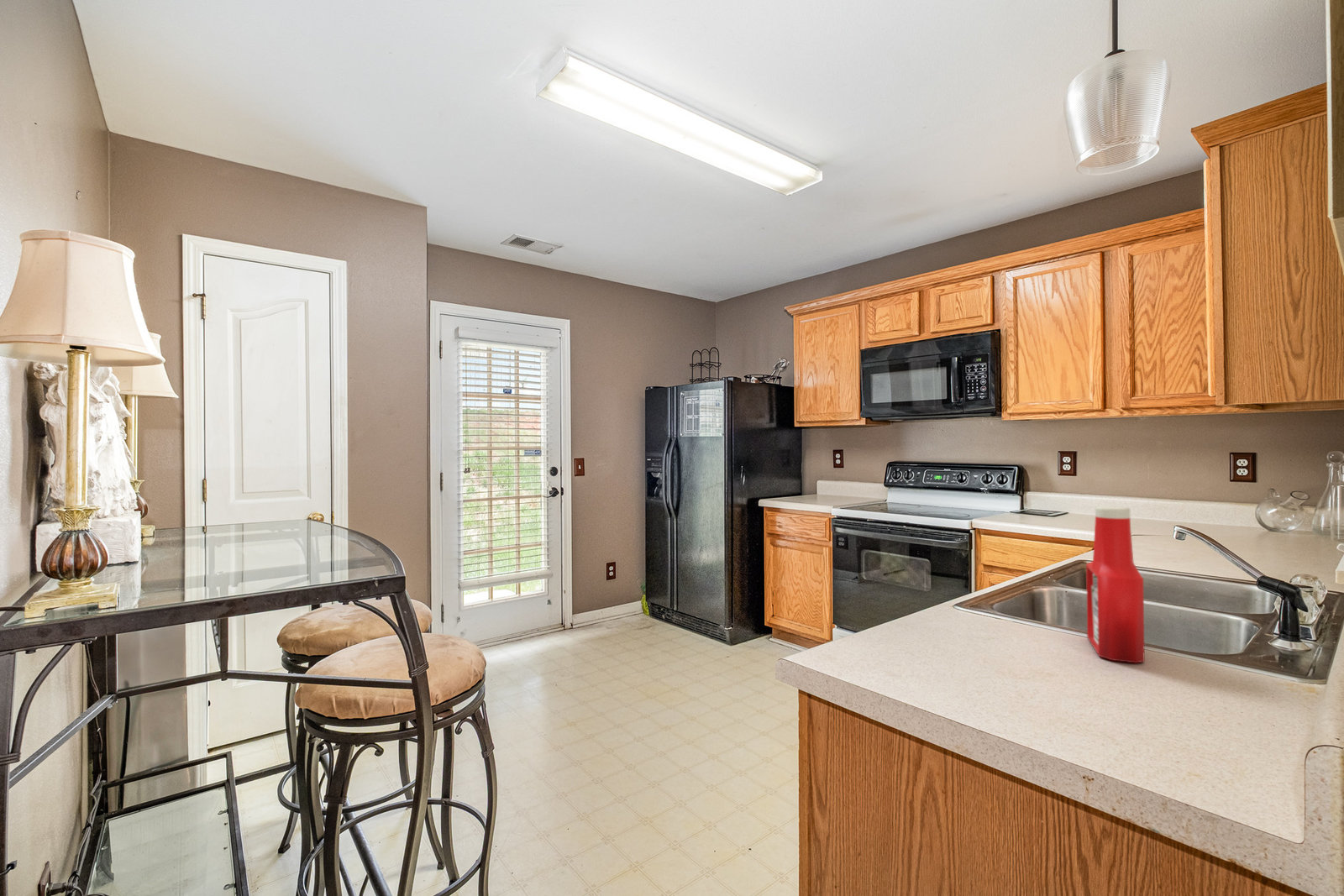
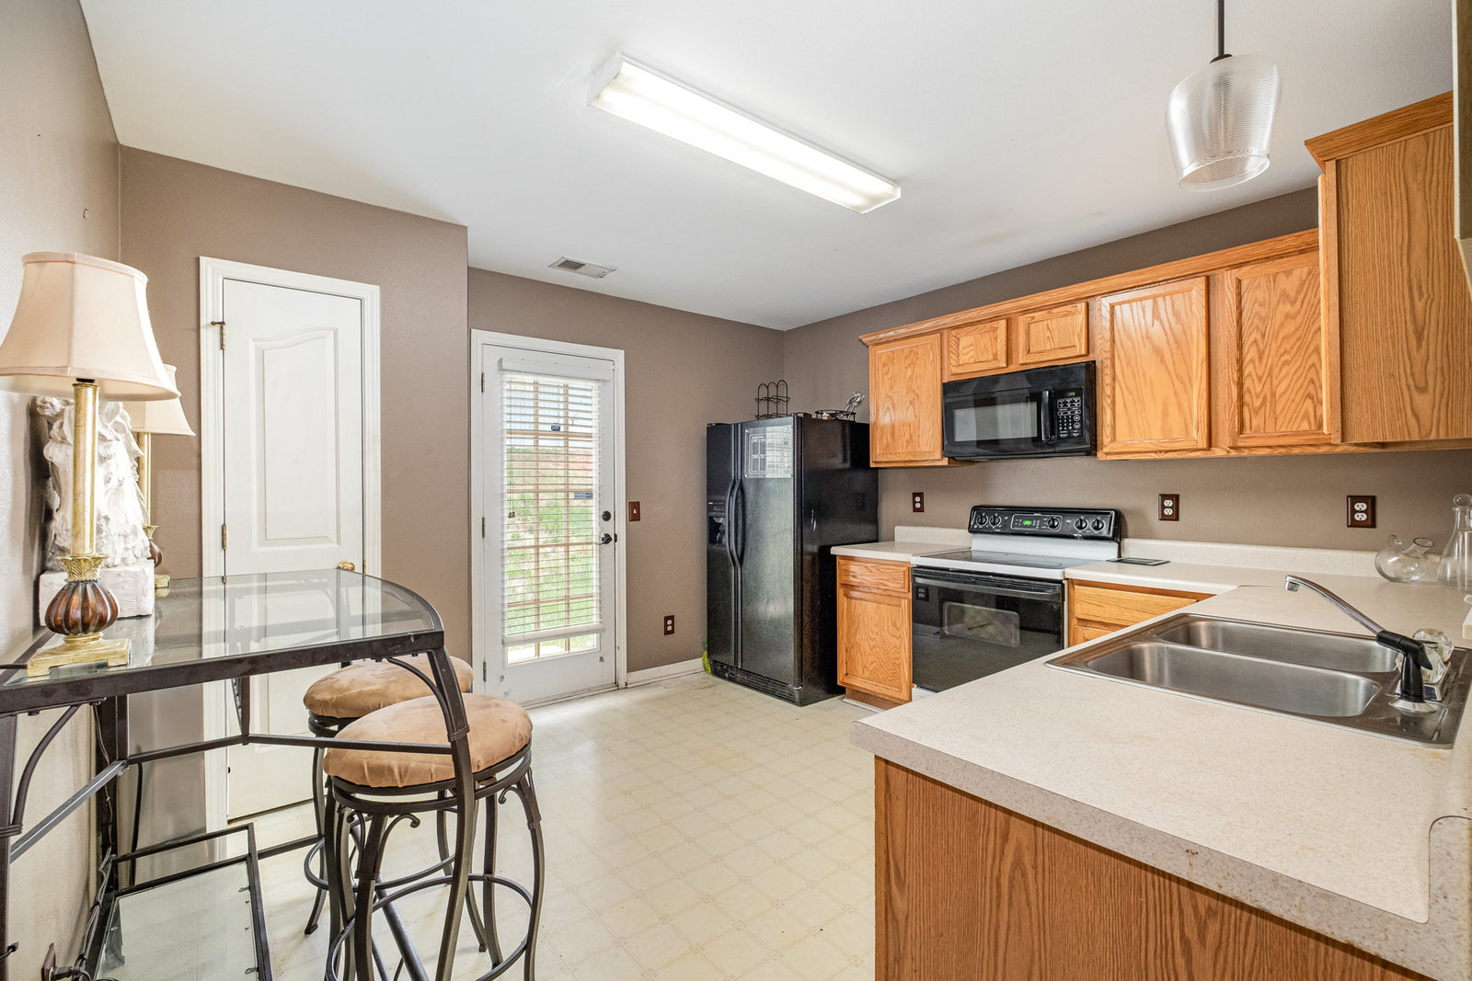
- soap bottle [1085,506,1146,664]
